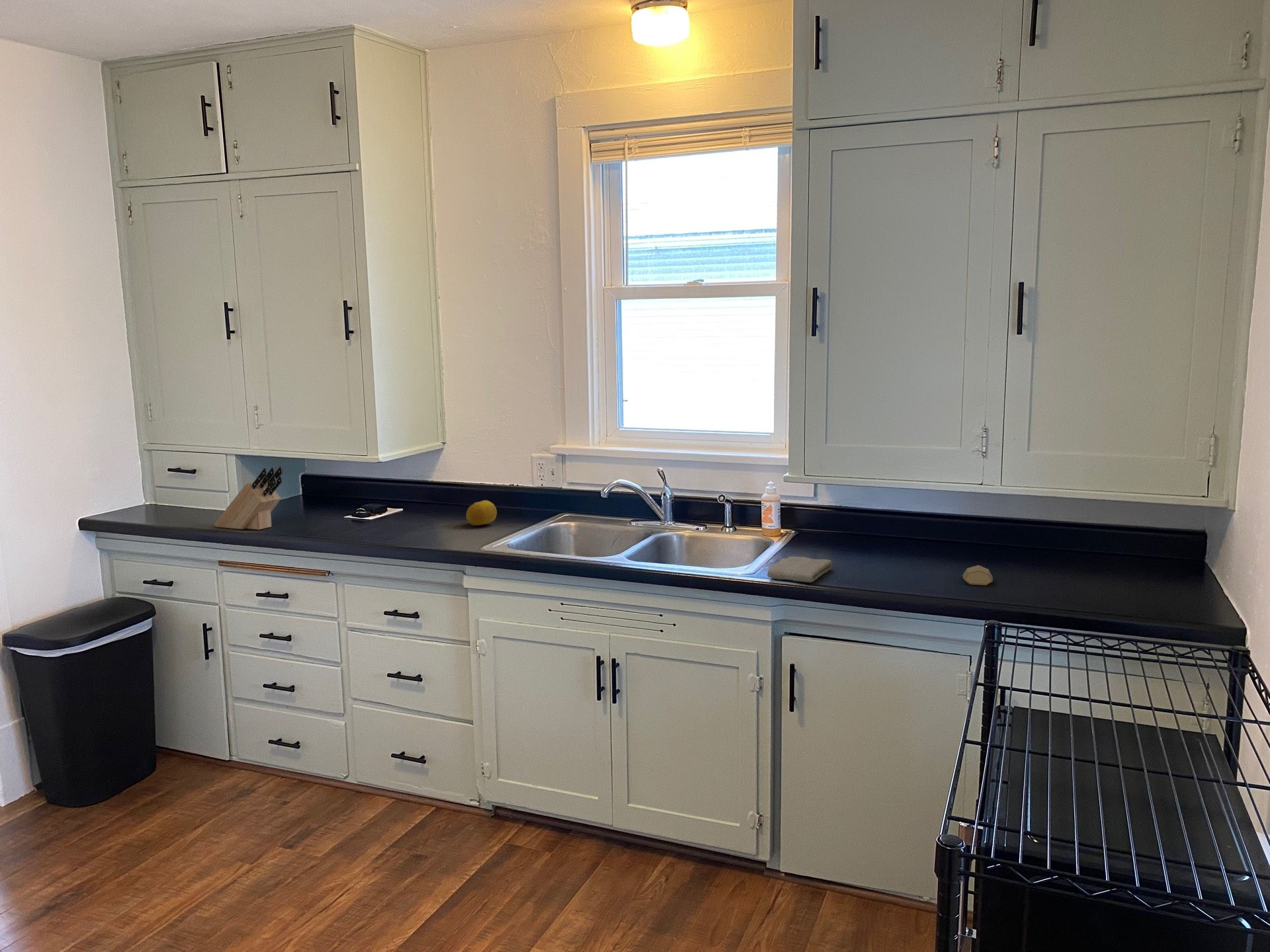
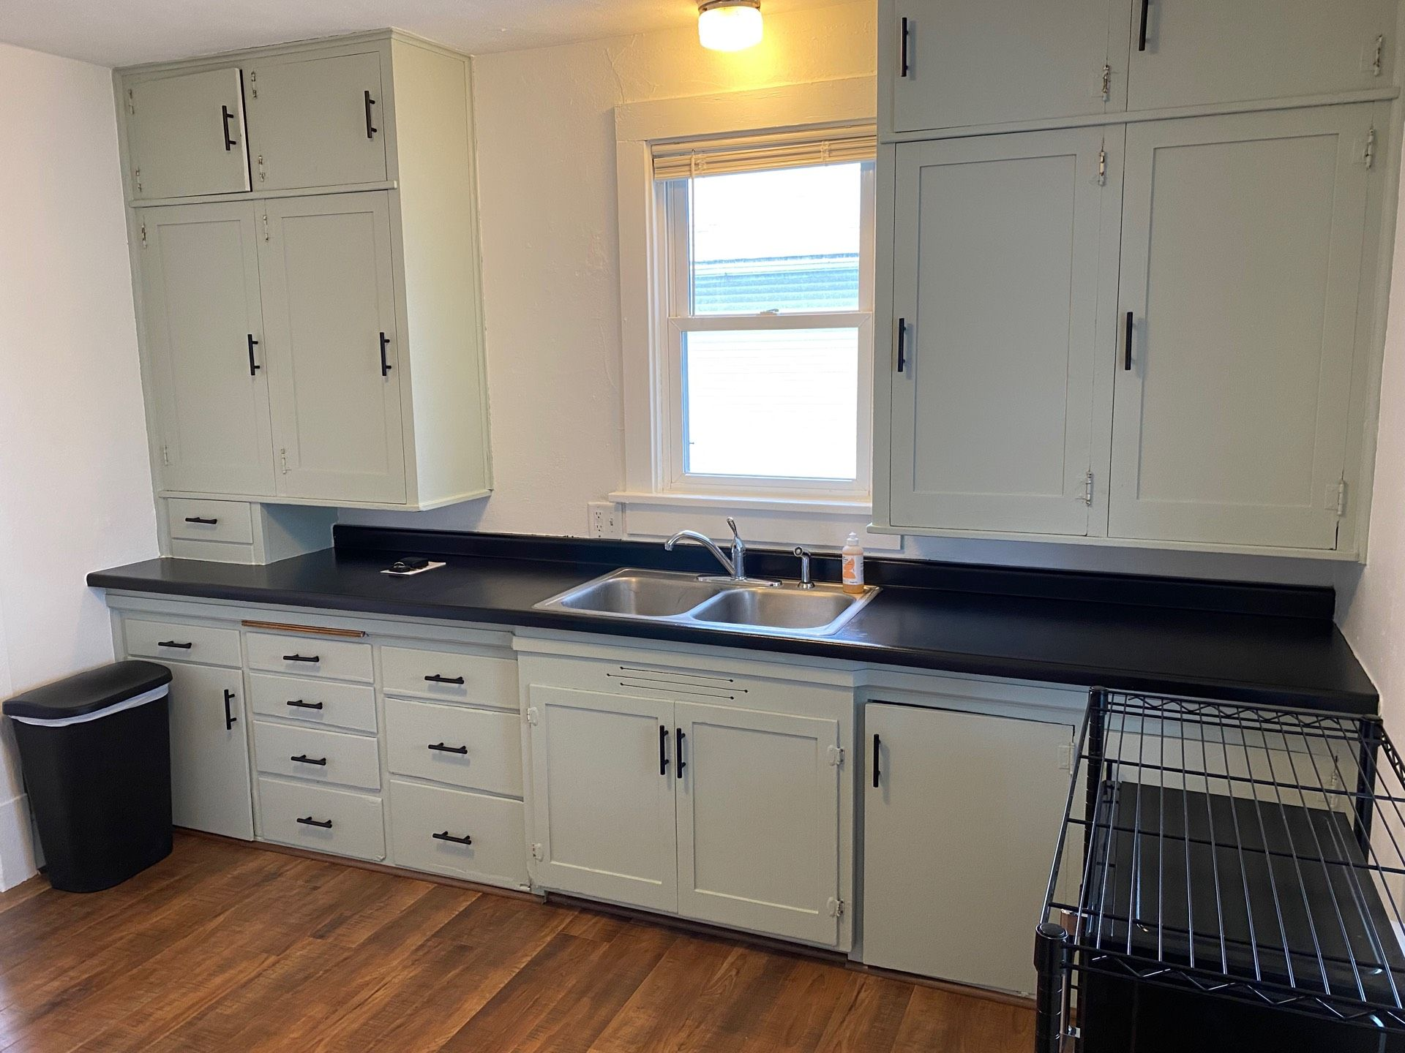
- washcloth [767,556,832,583]
- soap bar [962,565,994,586]
- knife block [214,466,284,530]
- fruit [466,500,497,526]
